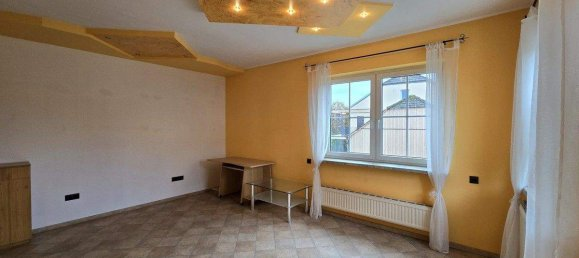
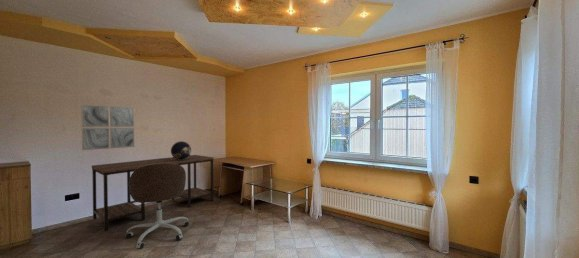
+ desk [91,154,215,232]
+ globe [170,140,192,160]
+ wall art [80,104,135,151]
+ office chair [124,163,190,250]
